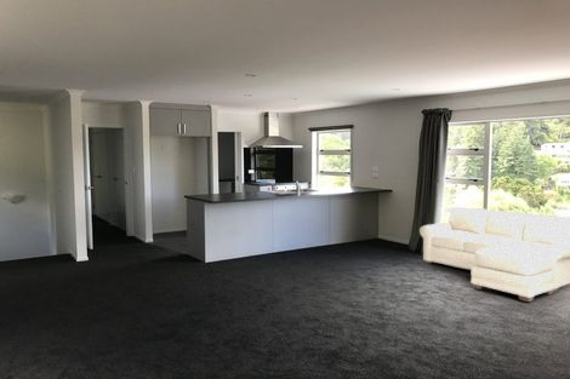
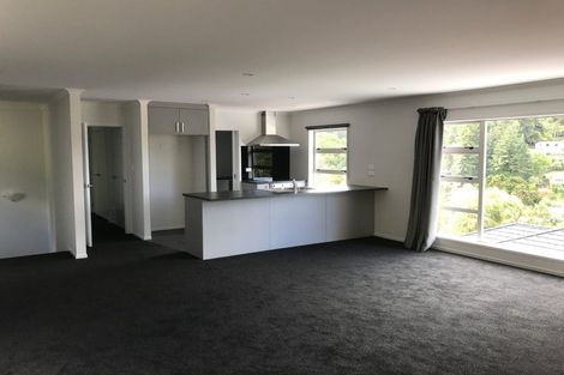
- sofa [418,206,570,303]
